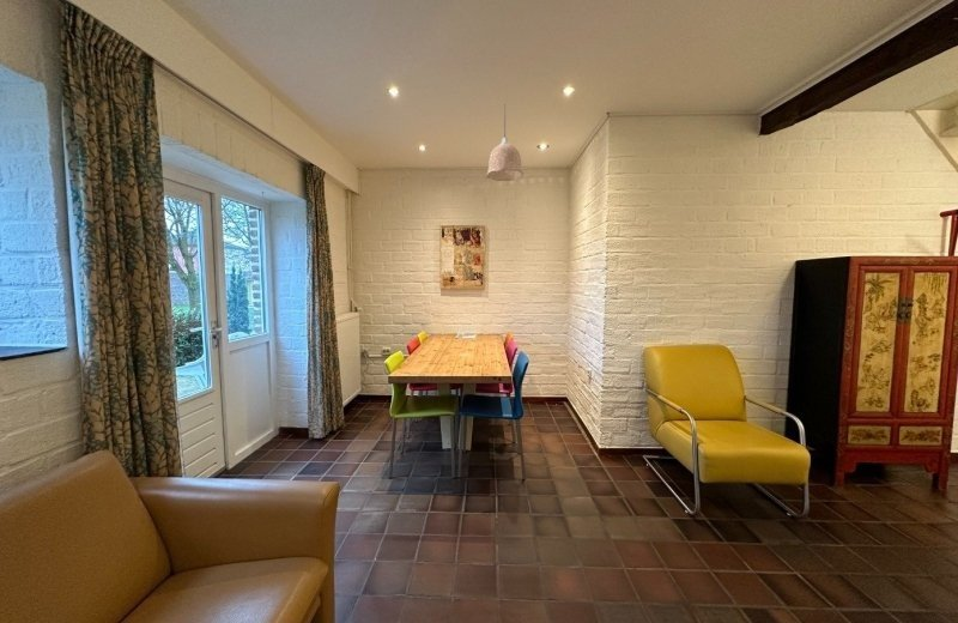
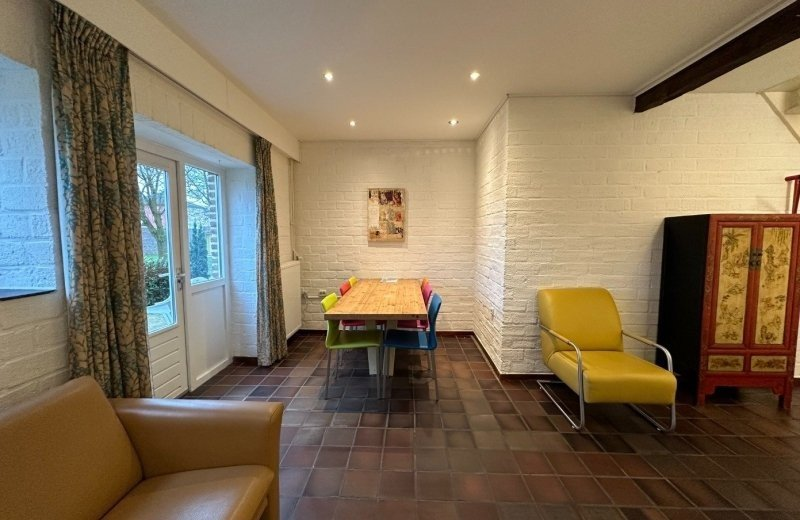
- pendant lamp [485,103,525,182]
